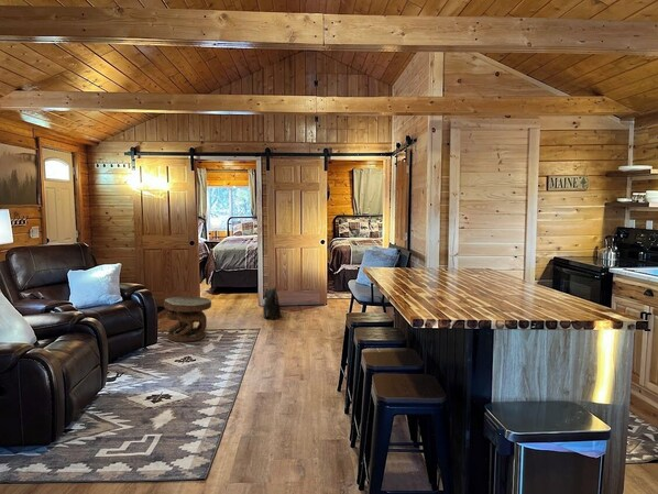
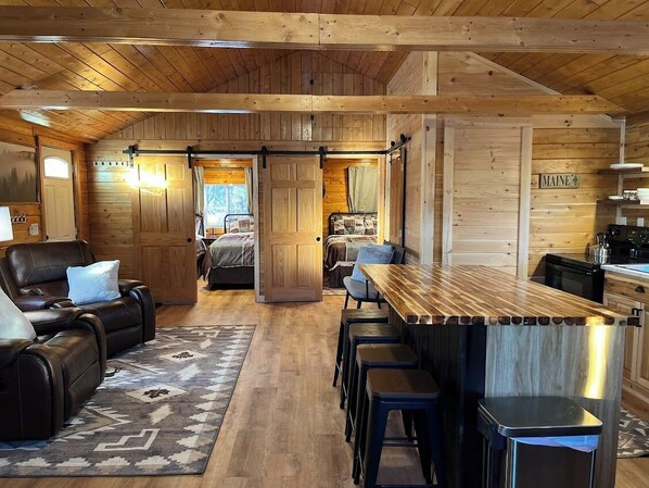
- backpack [262,286,282,321]
- carved stool [163,296,212,343]
